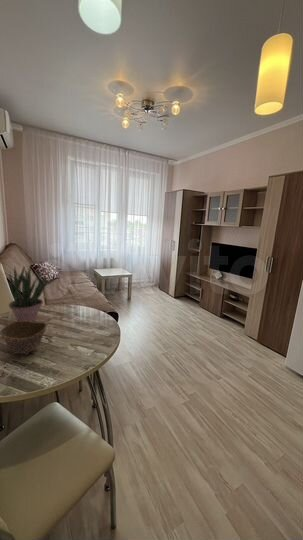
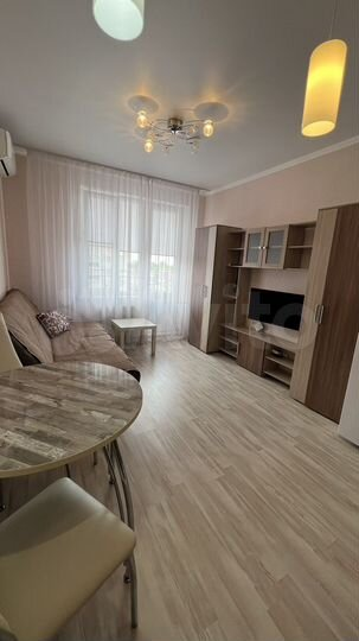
- potted plant [8,264,50,322]
- bowl [0,321,48,357]
